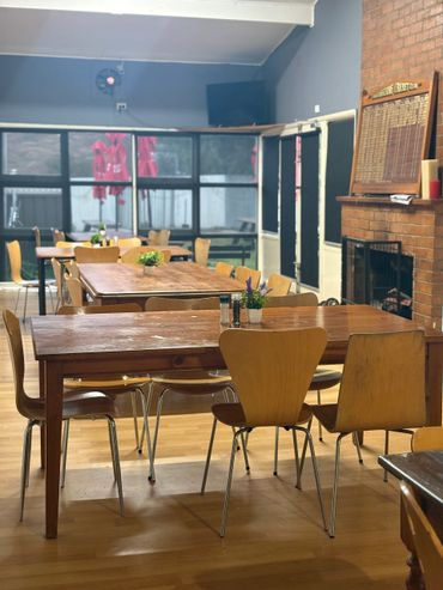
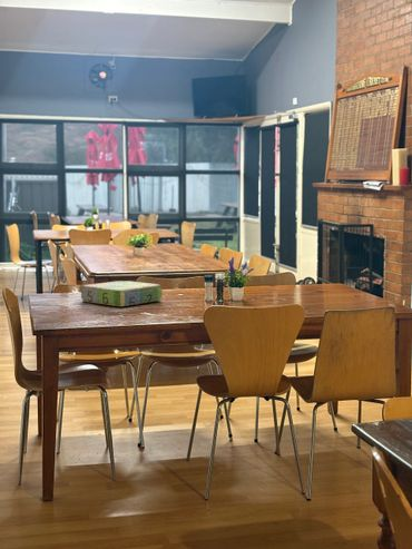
+ board game [80,280,164,307]
